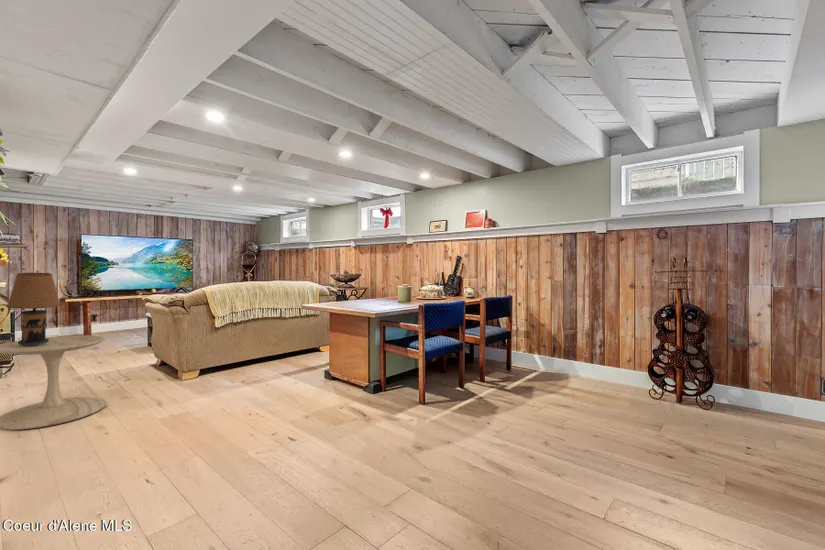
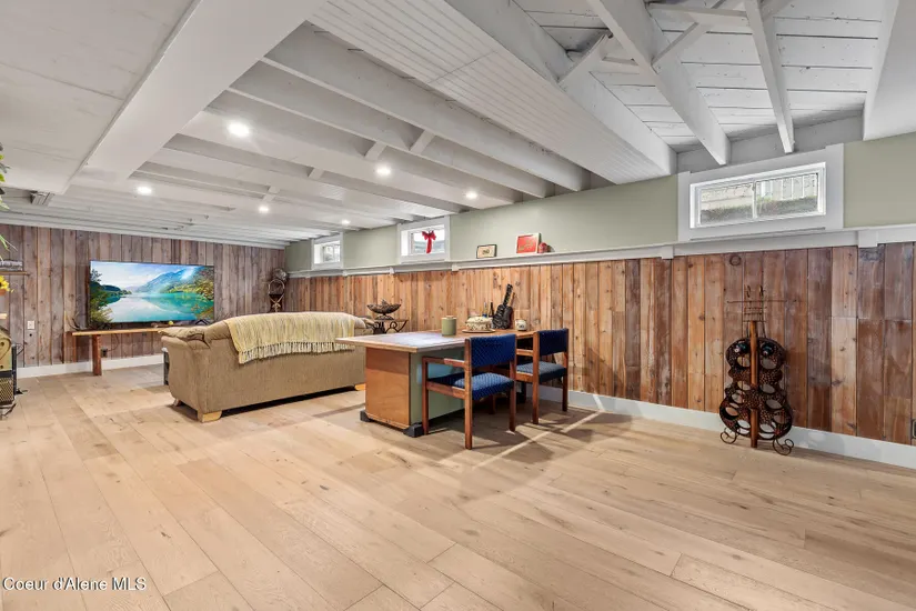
- table lamp [6,272,61,345]
- side table [0,334,107,431]
